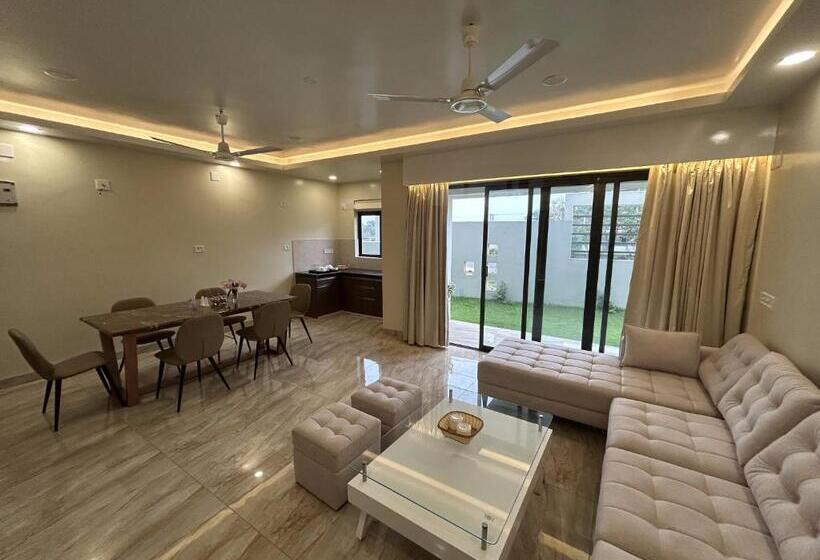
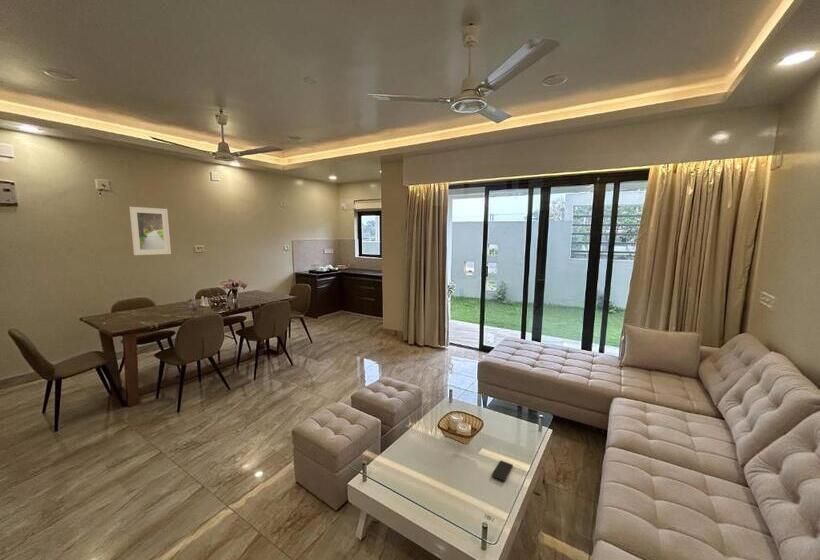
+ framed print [128,206,172,256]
+ smartphone [491,460,514,482]
